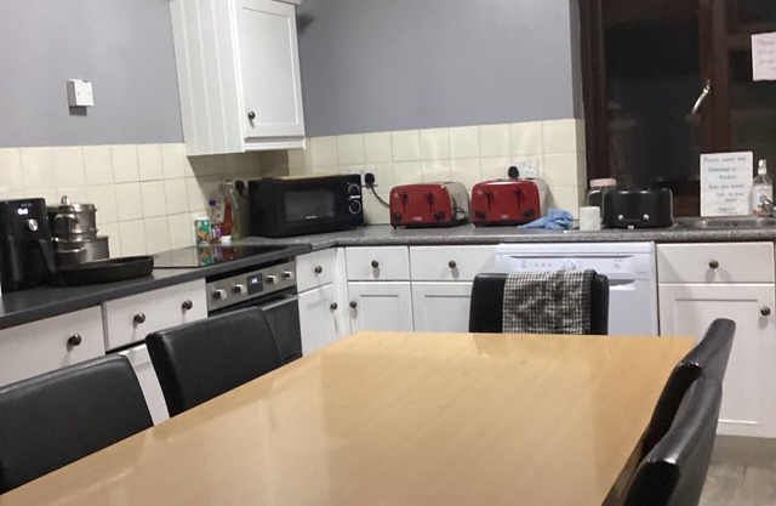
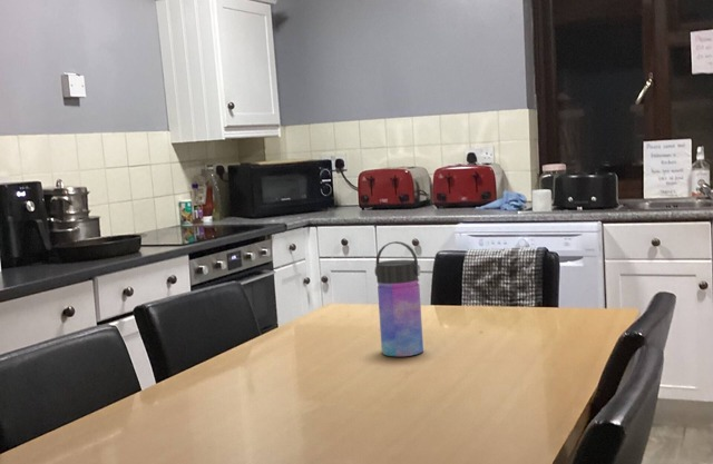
+ water bottle [374,240,424,357]
